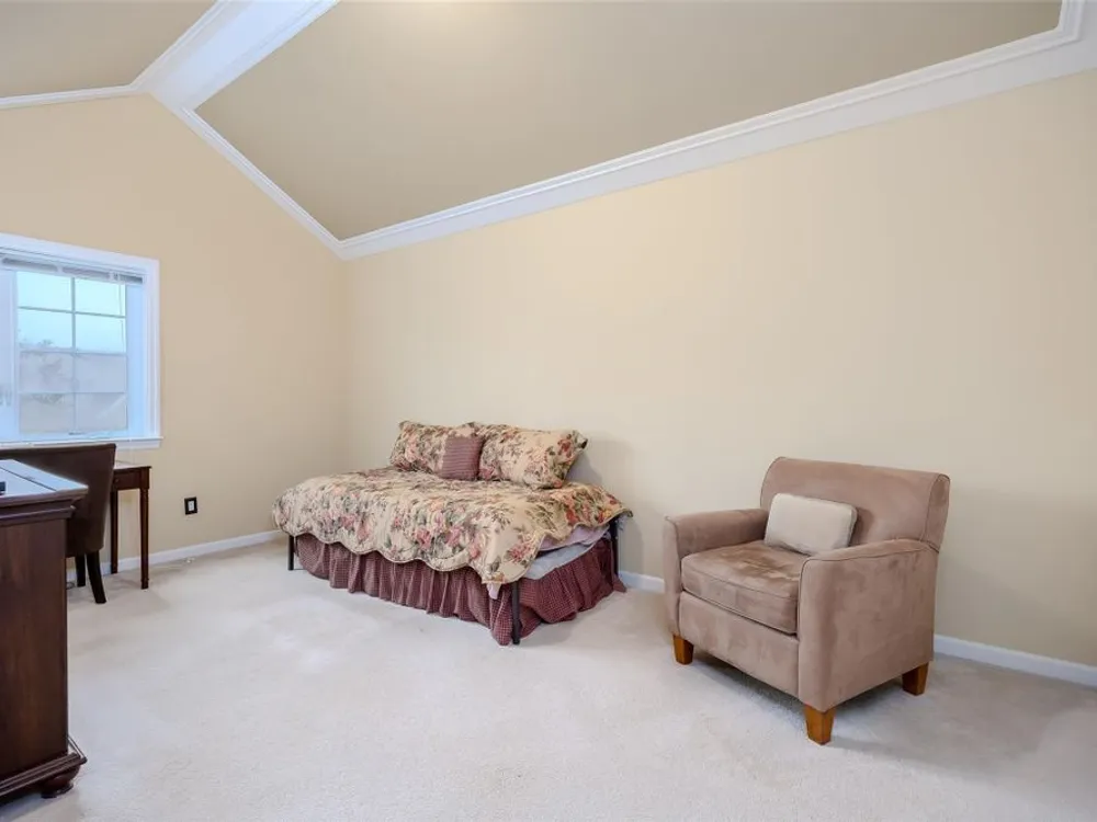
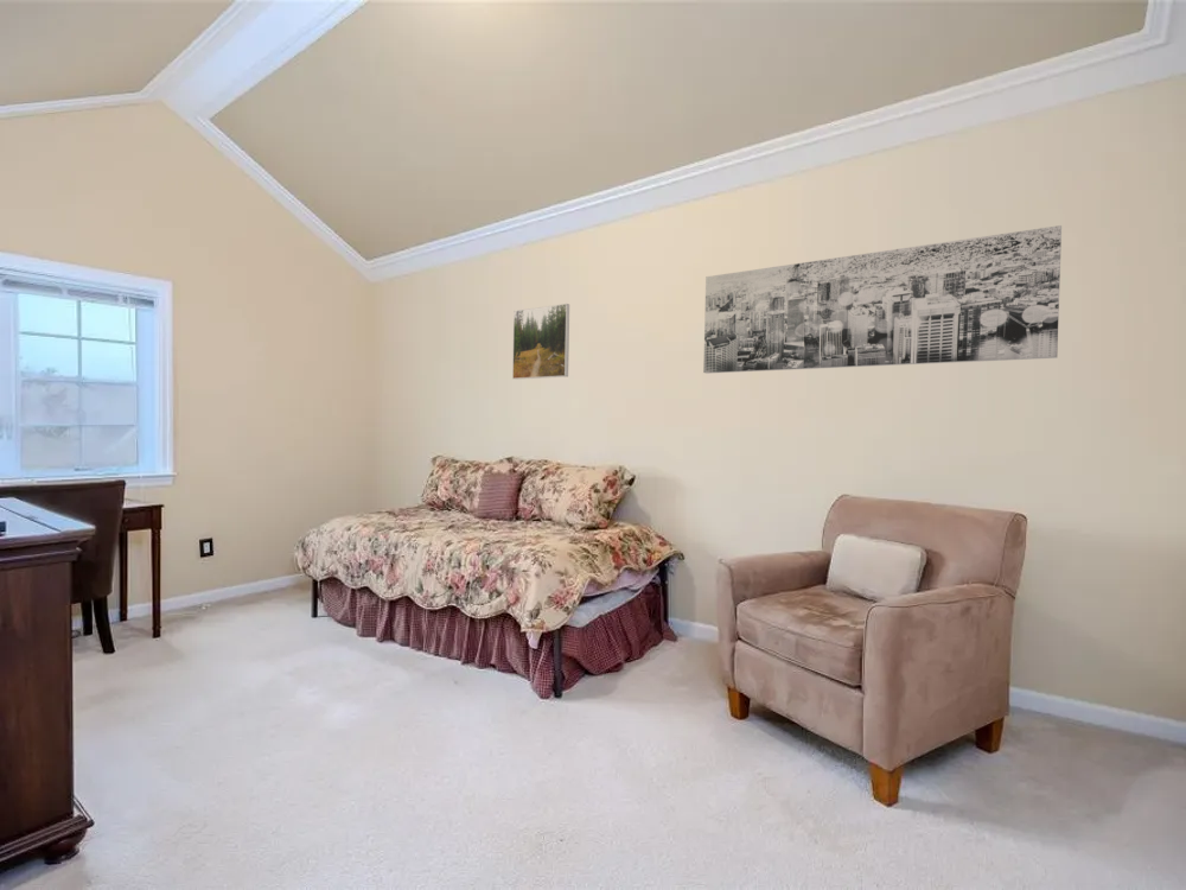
+ wall art [702,224,1063,375]
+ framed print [511,303,570,380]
